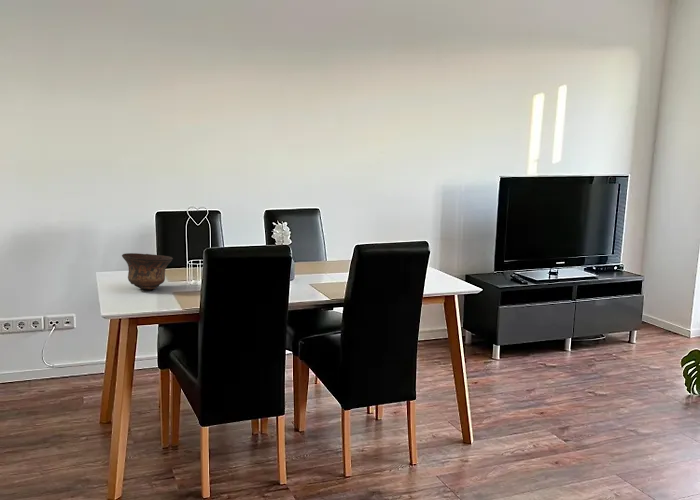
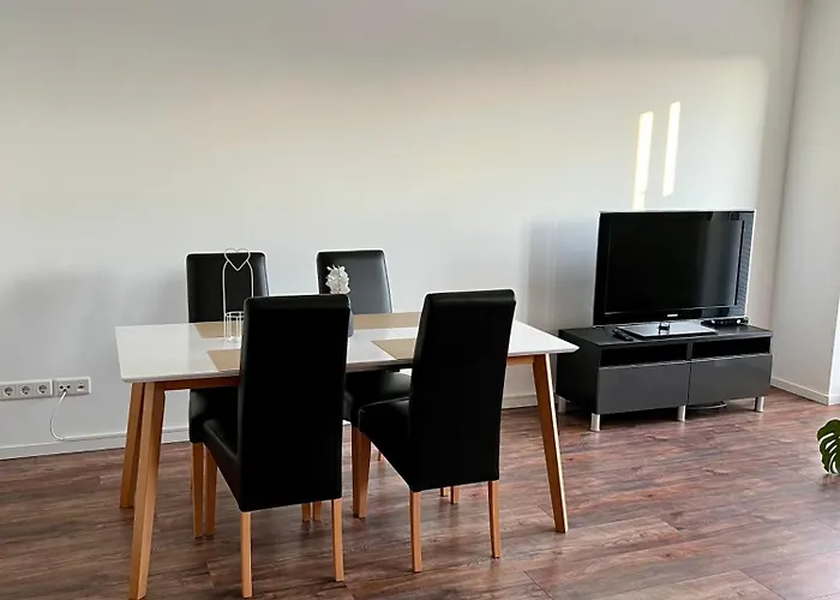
- bowl [121,252,174,290]
